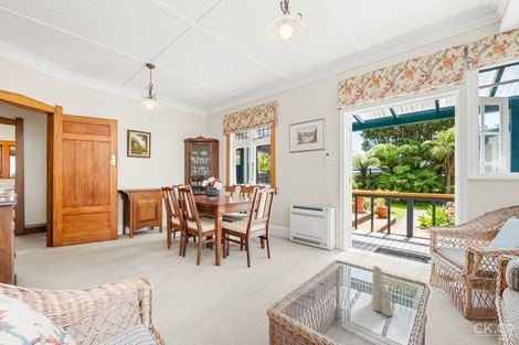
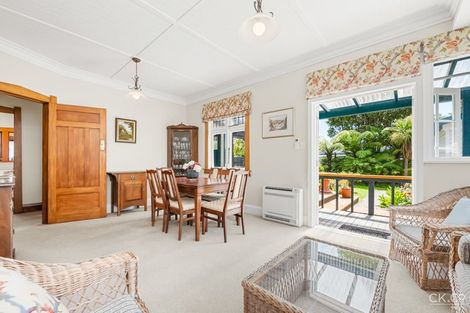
- candle [370,265,393,316]
